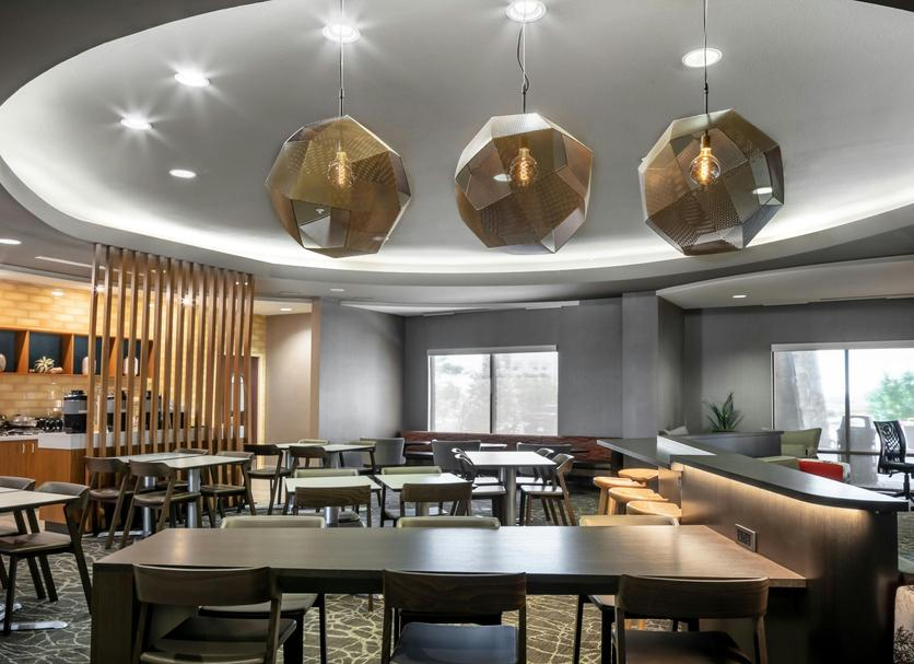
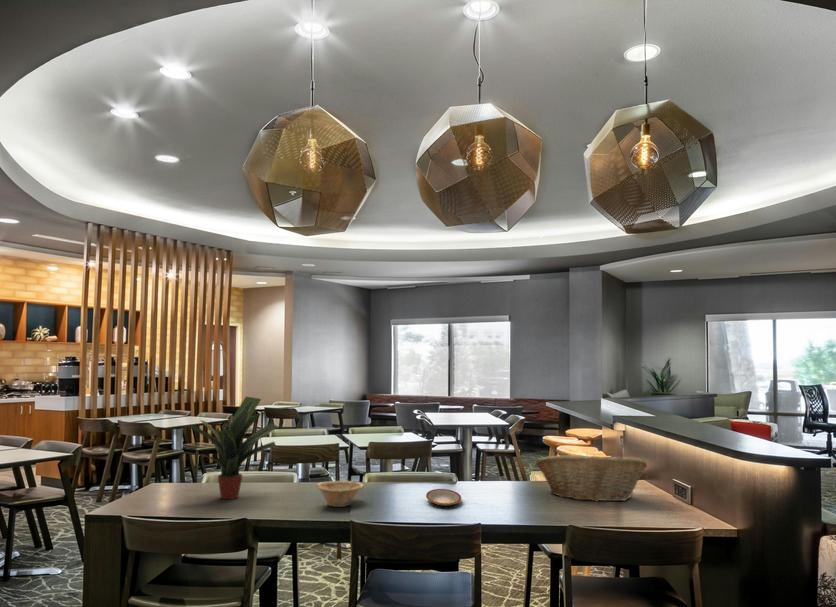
+ potted plant [182,395,279,500]
+ dish [315,480,365,508]
+ plate [425,488,462,507]
+ fruit basket [534,452,648,502]
